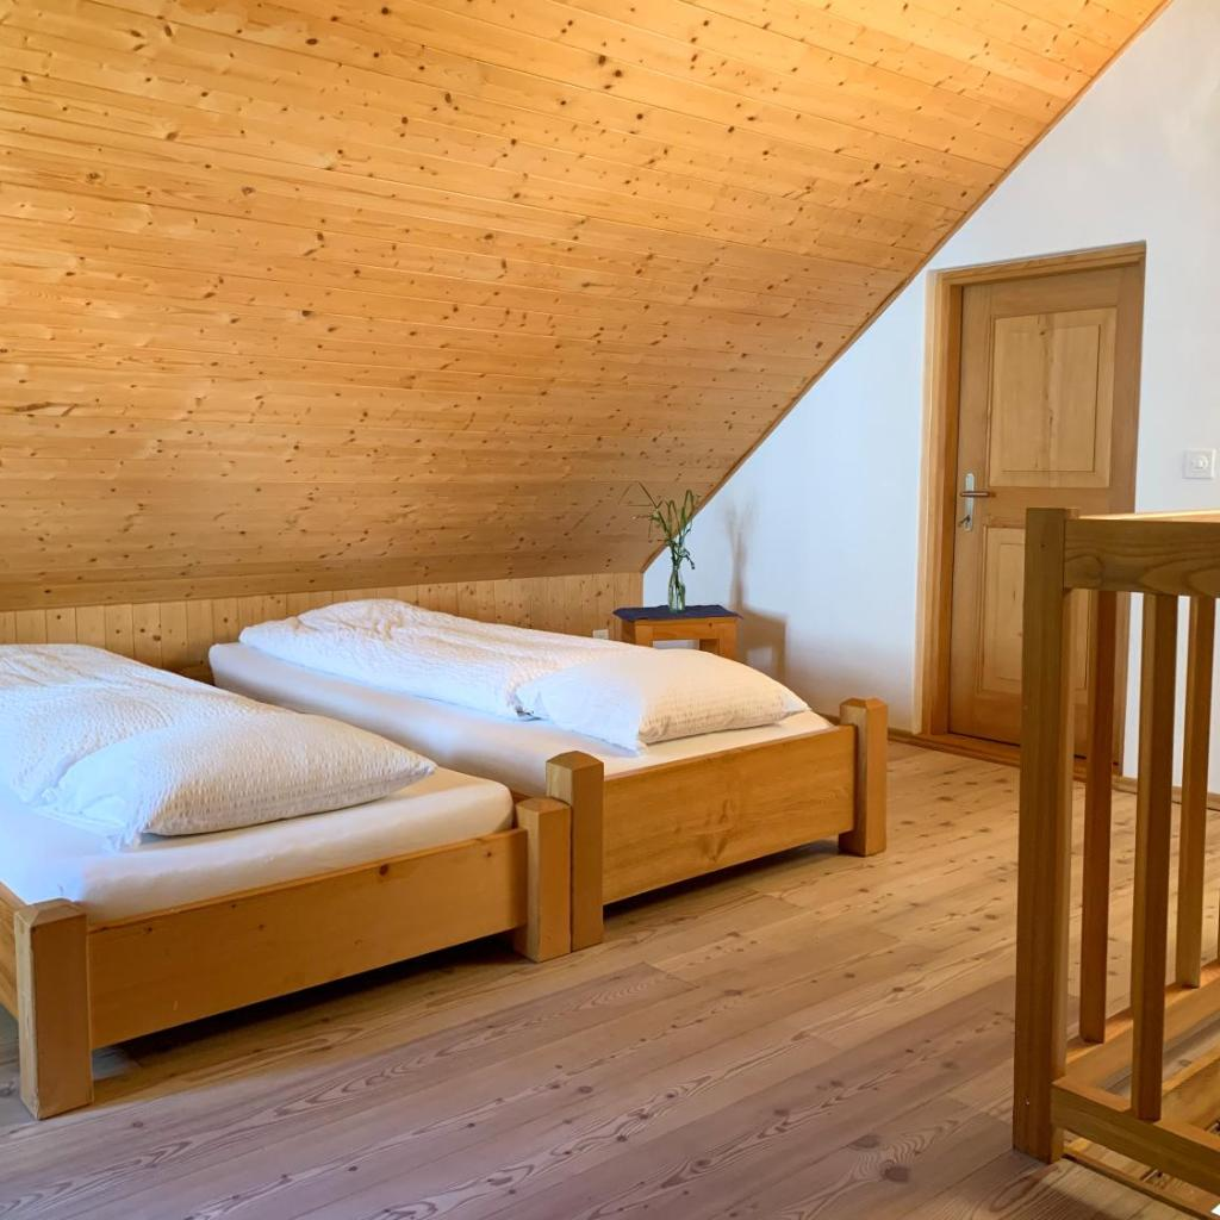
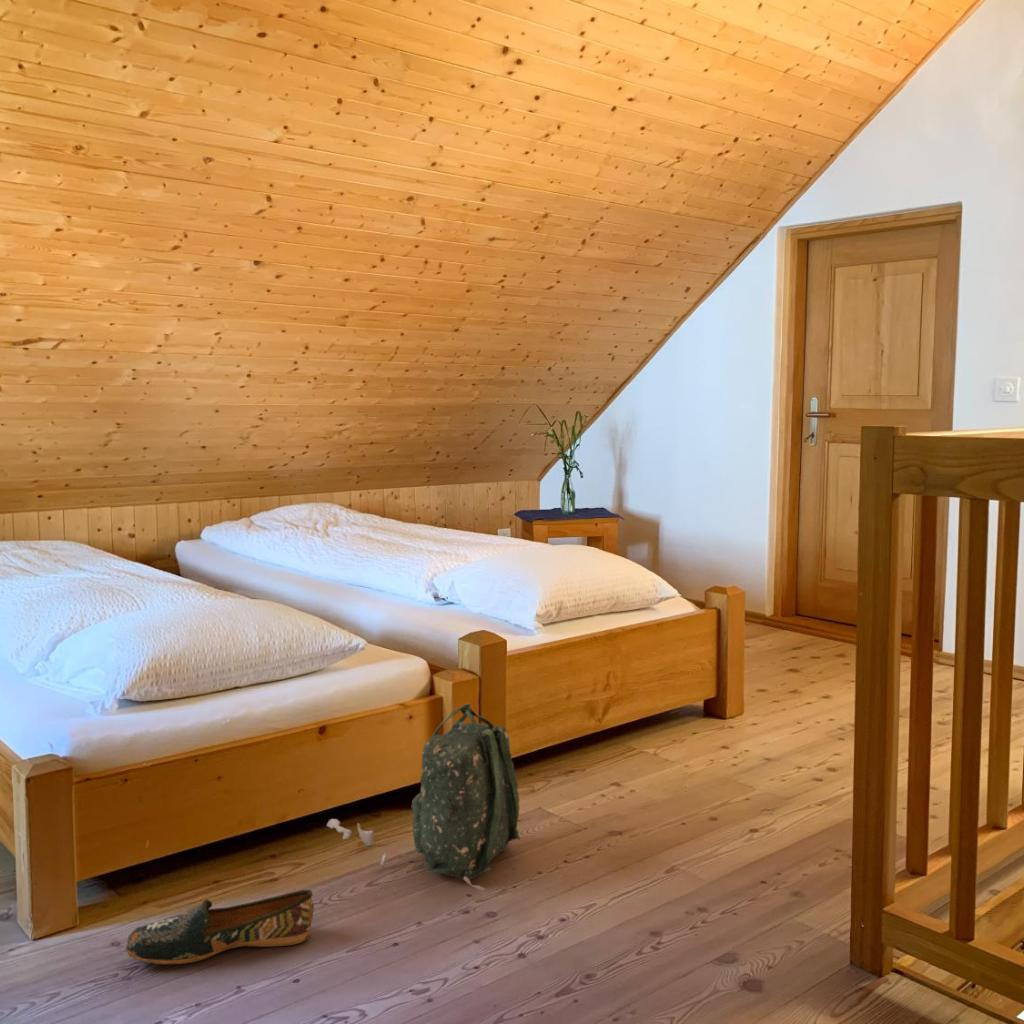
+ backpack [326,703,521,892]
+ shoe [125,889,315,965]
